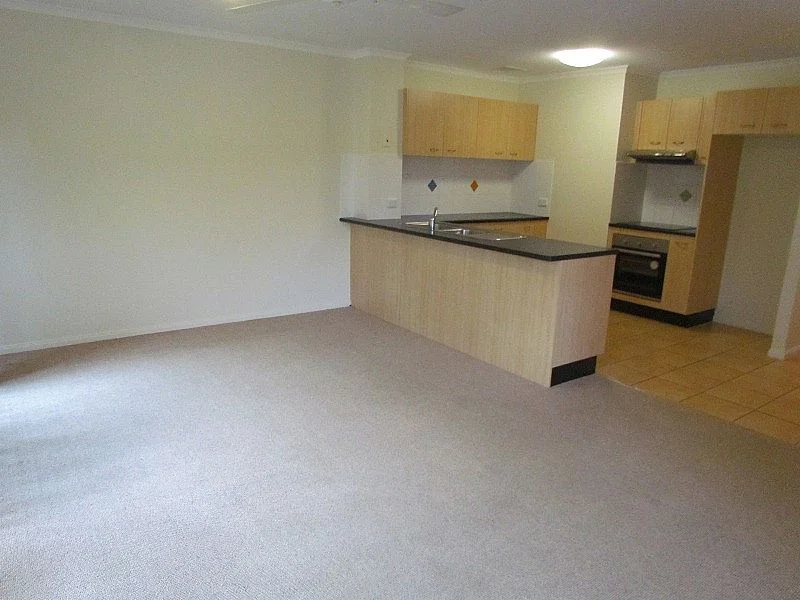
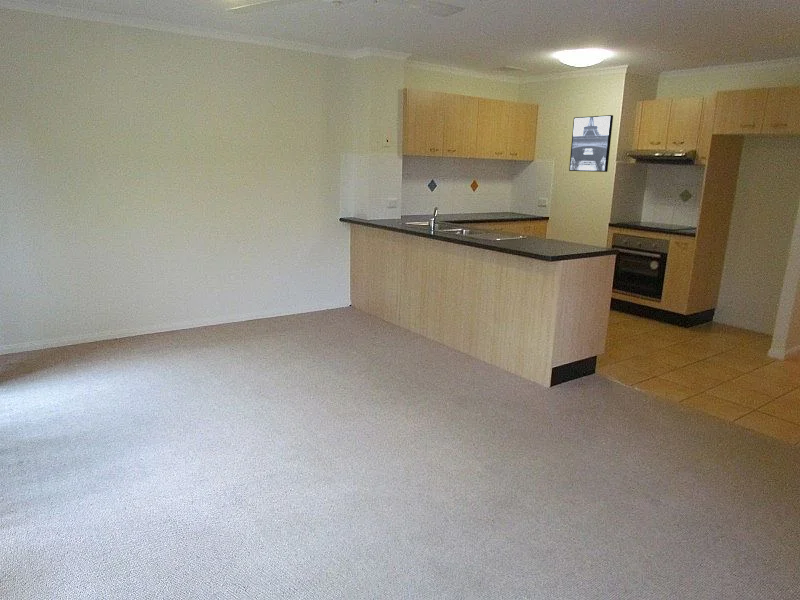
+ wall art [568,114,614,173]
